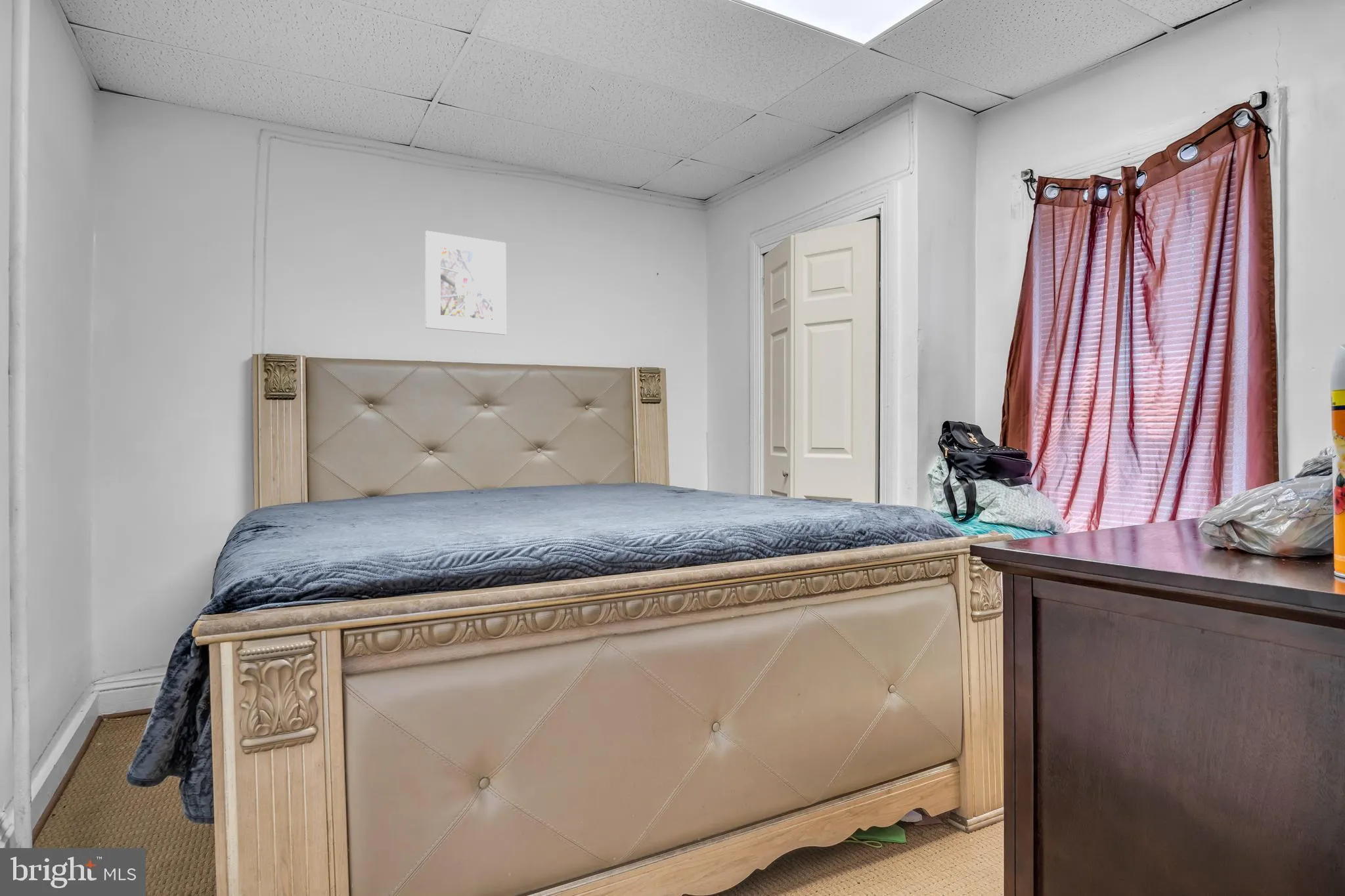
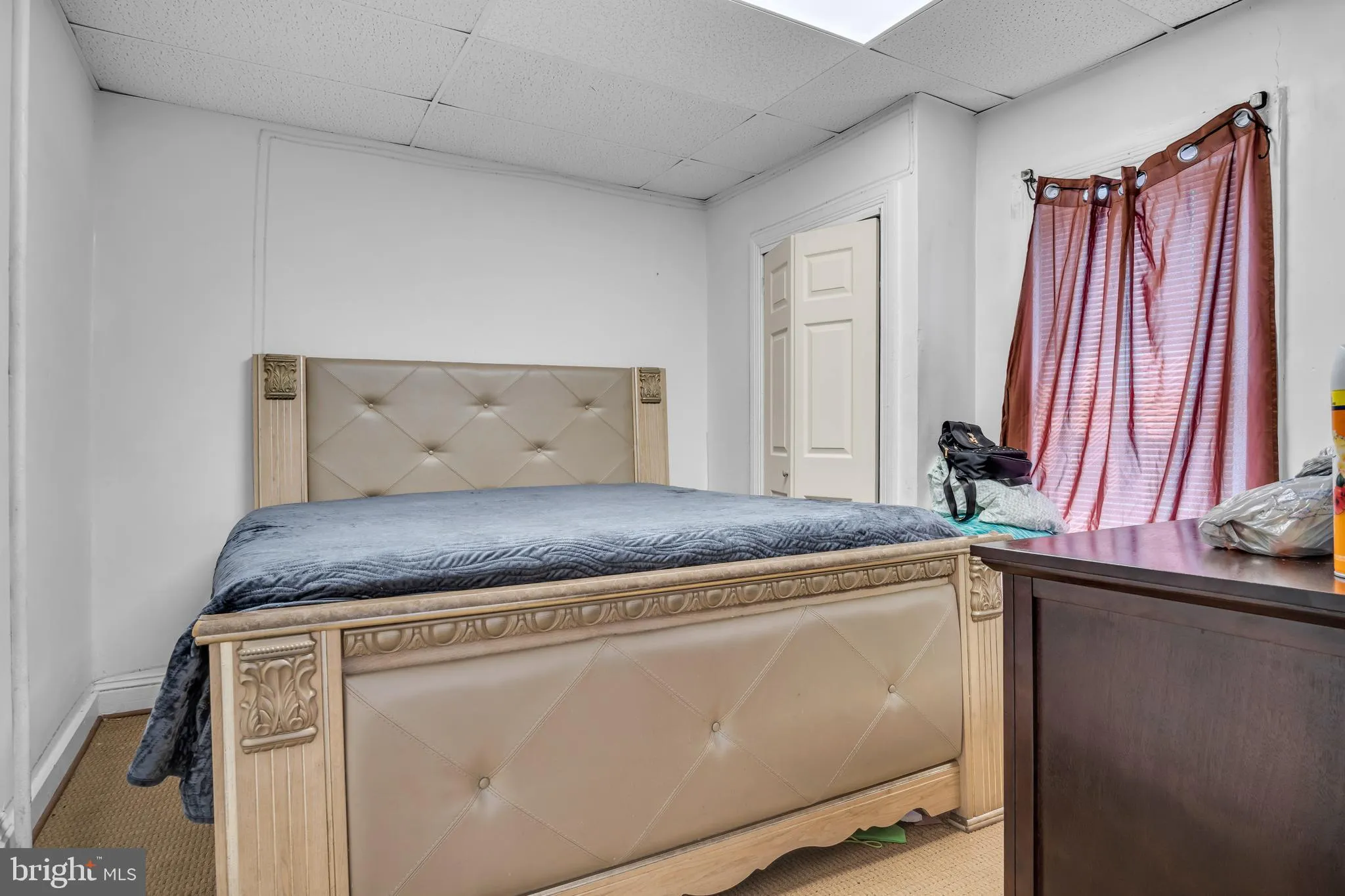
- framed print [424,230,506,335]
